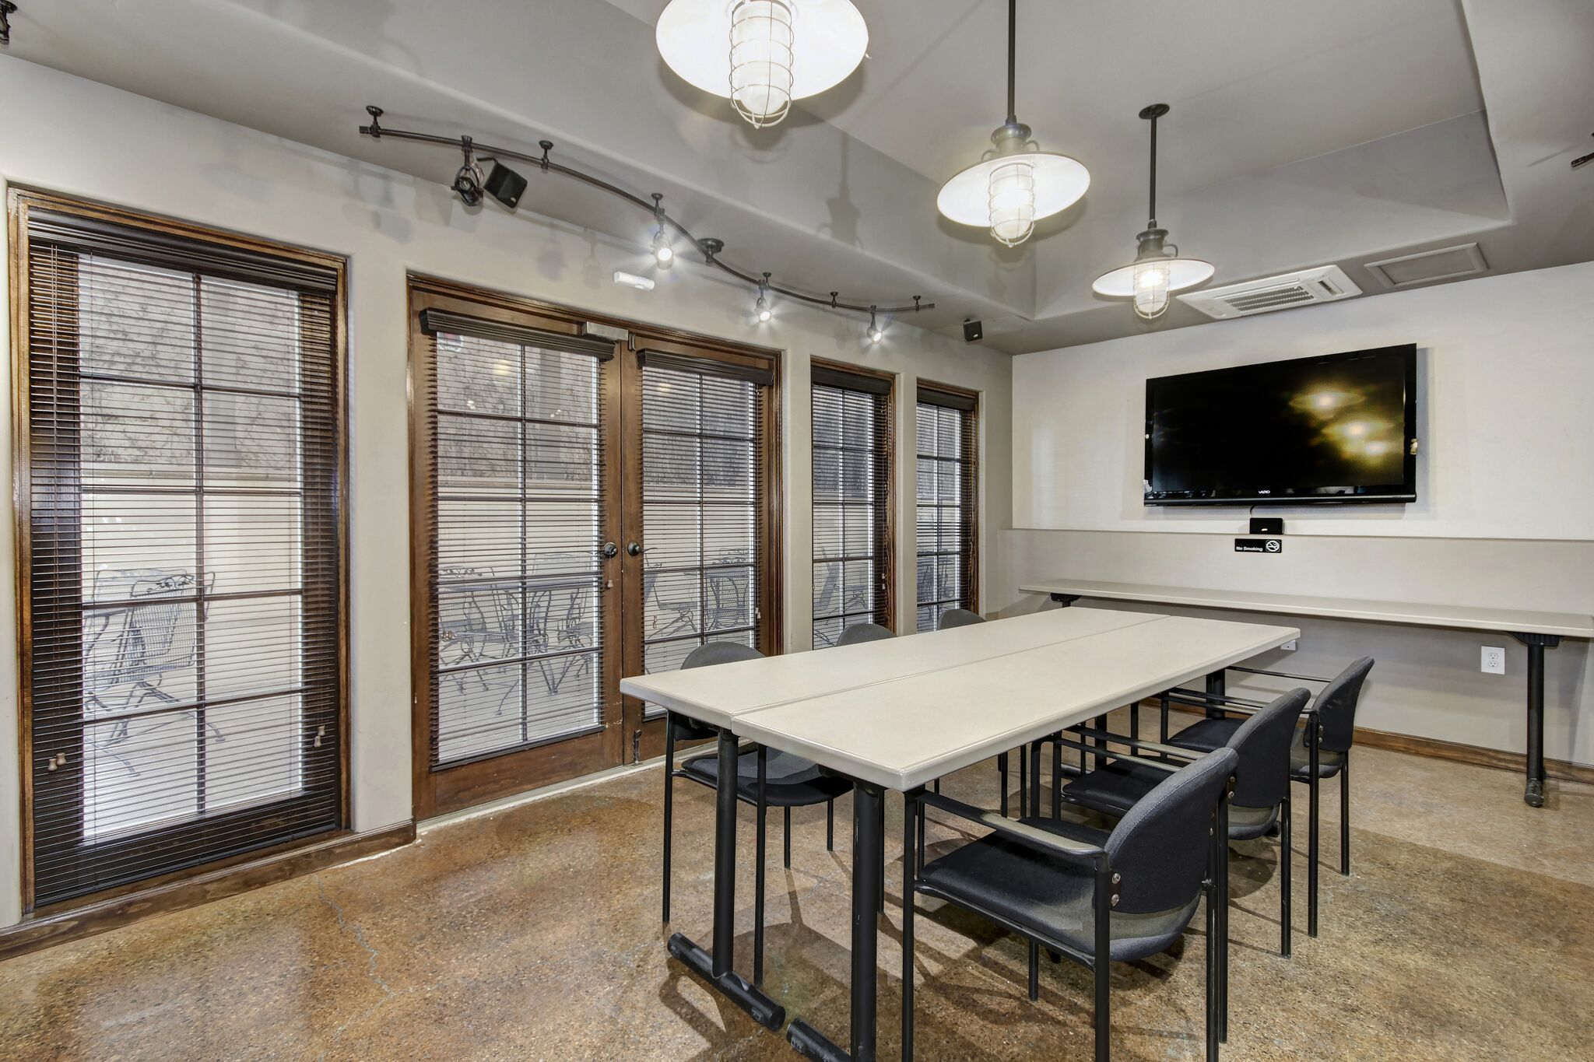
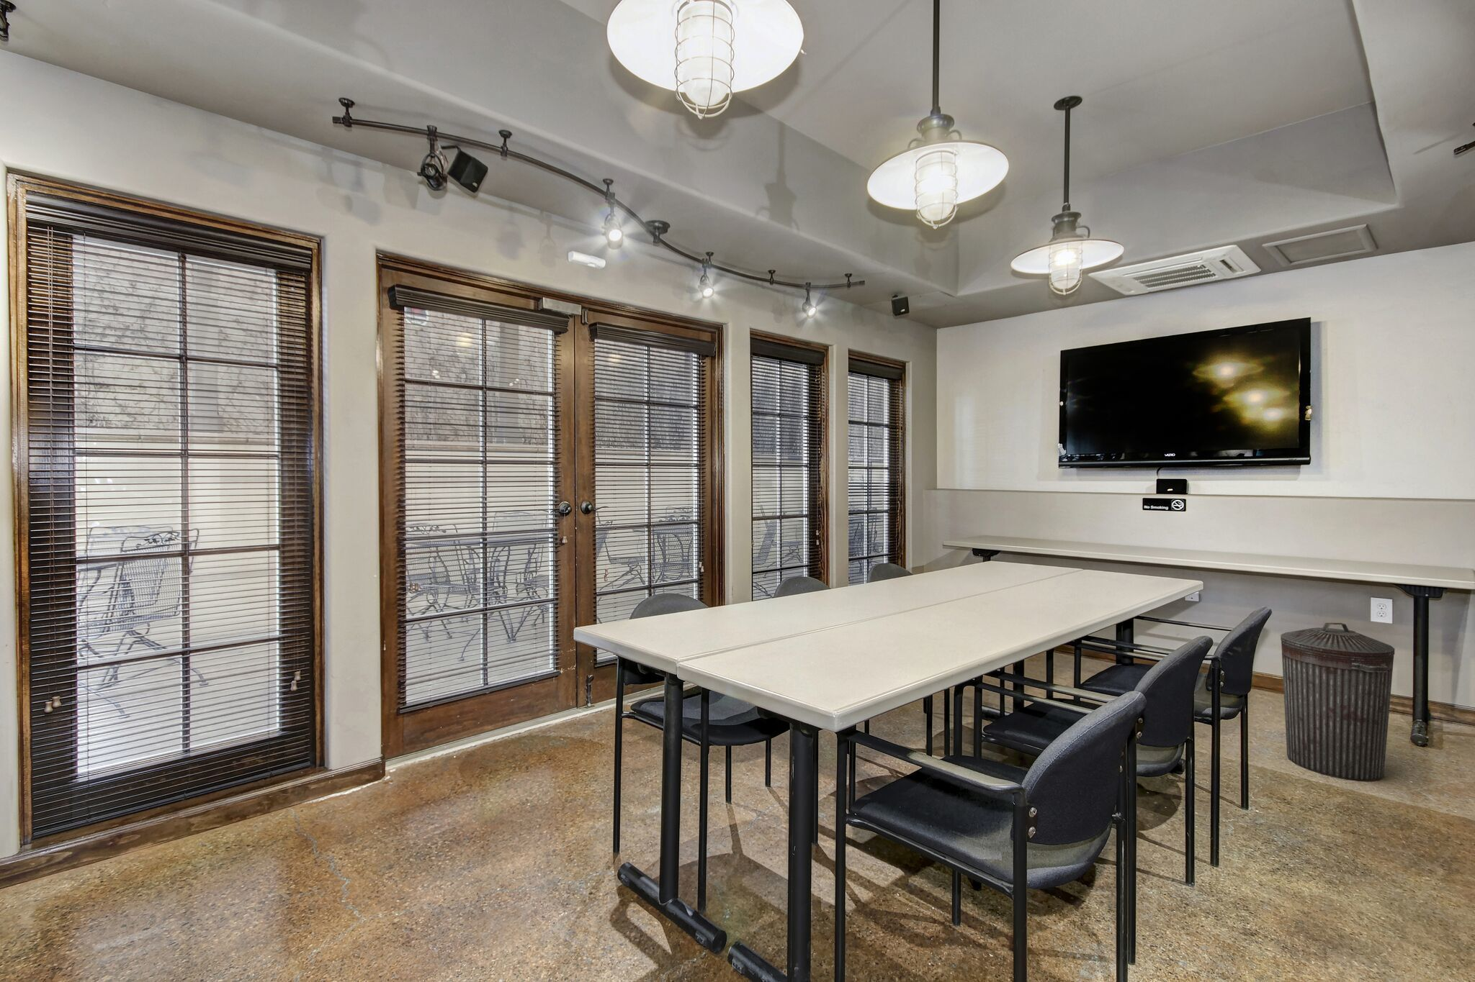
+ trash can [1280,623,1395,783]
